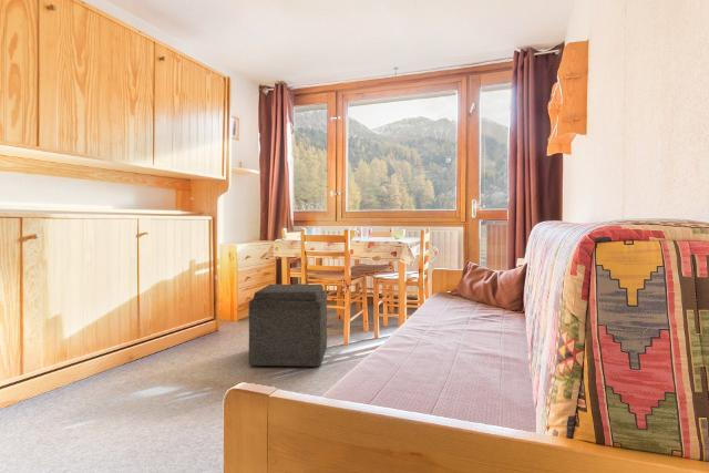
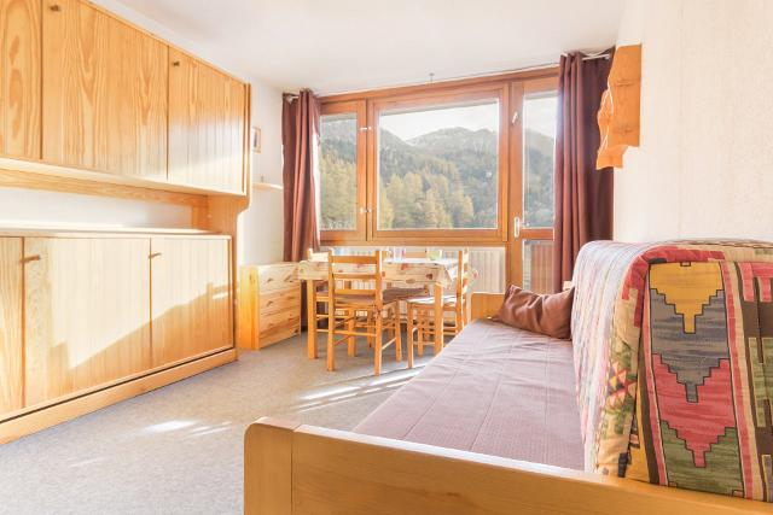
- ottoman [248,282,328,368]
